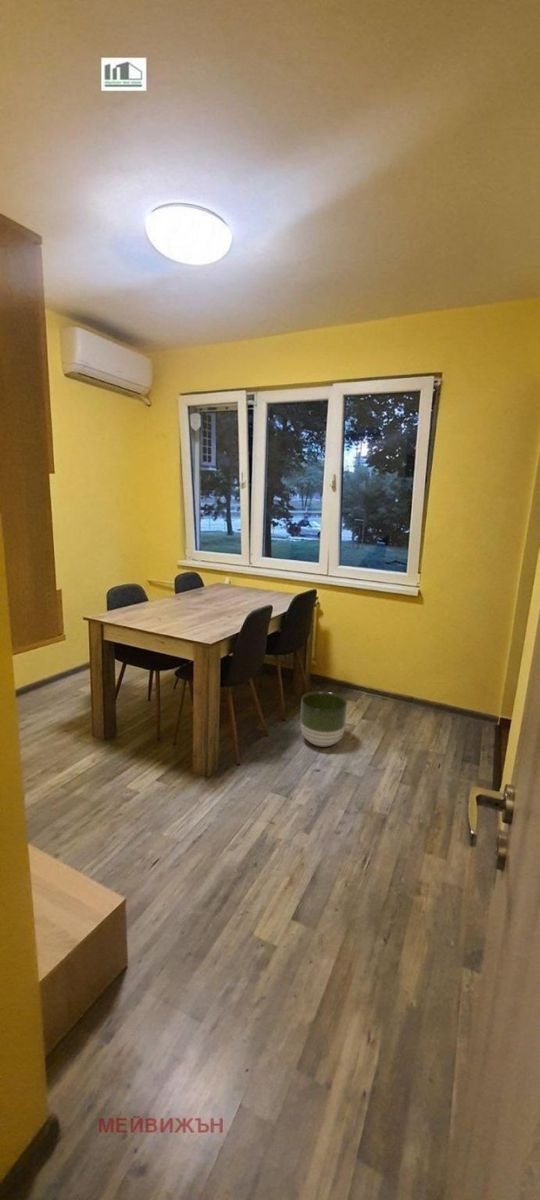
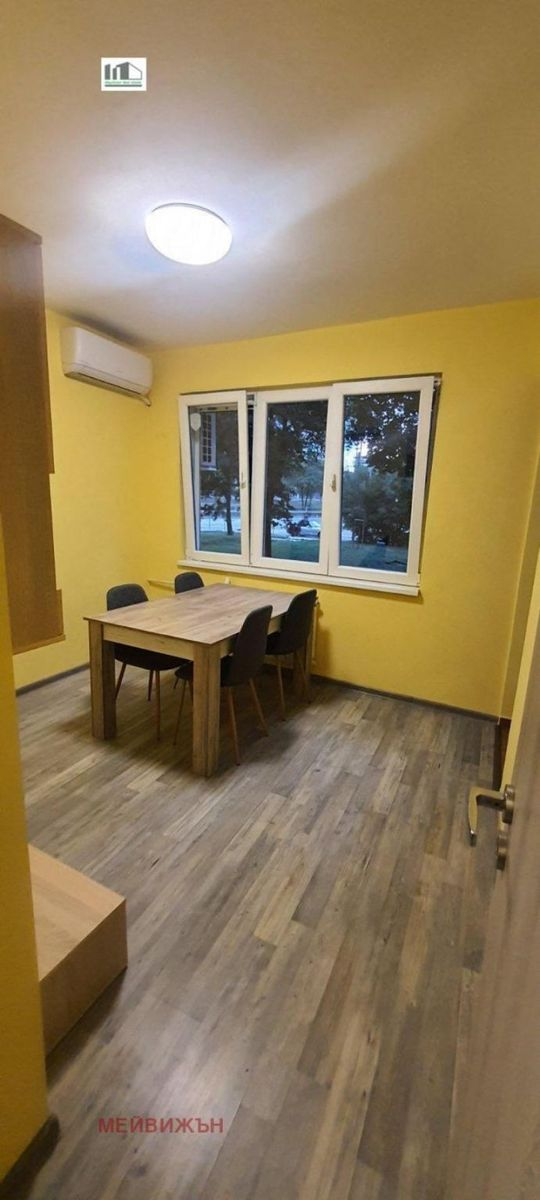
- planter [300,690,348,748]
